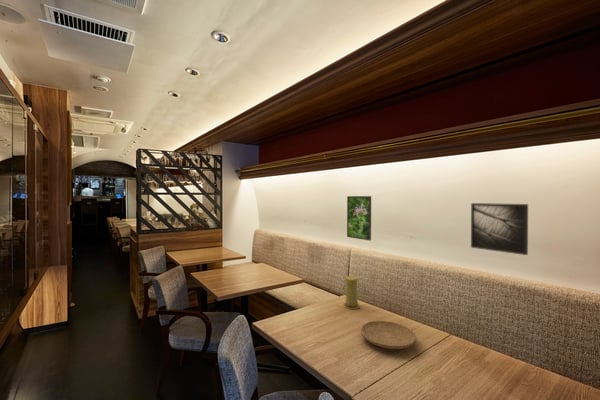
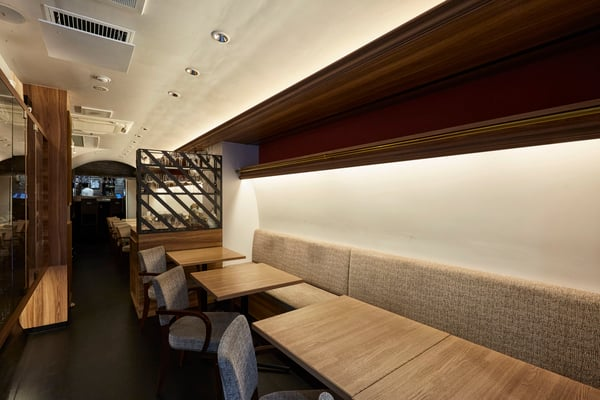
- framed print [470,202,529,256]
- plate [360,320,417,350]
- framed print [346,195,372,242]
- candle [342,275,361,310]
